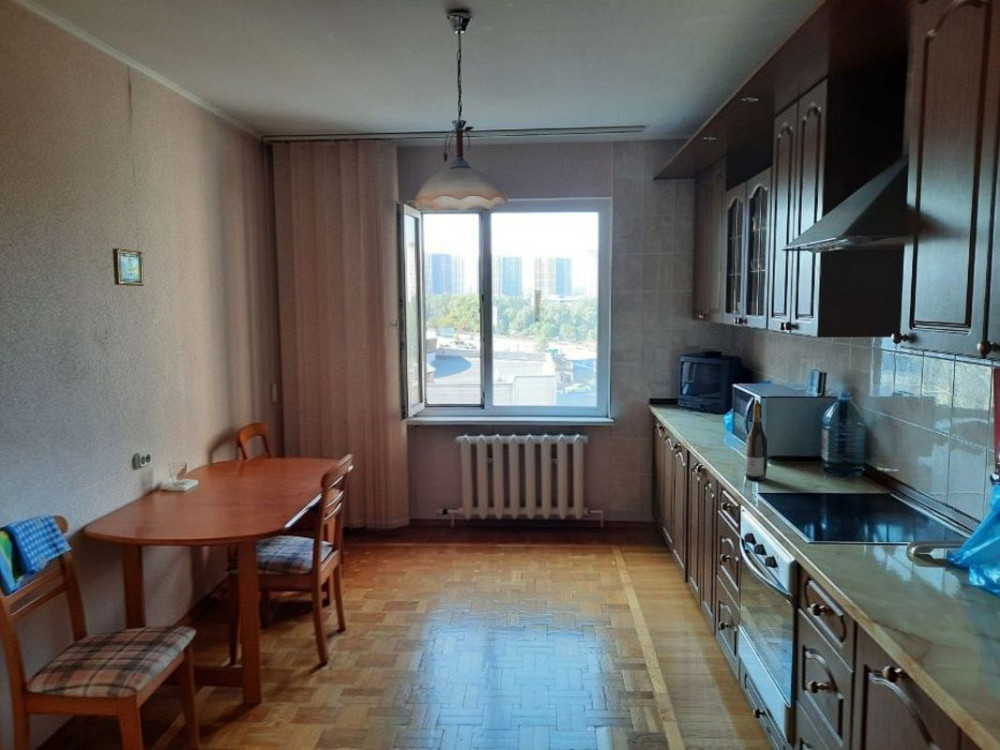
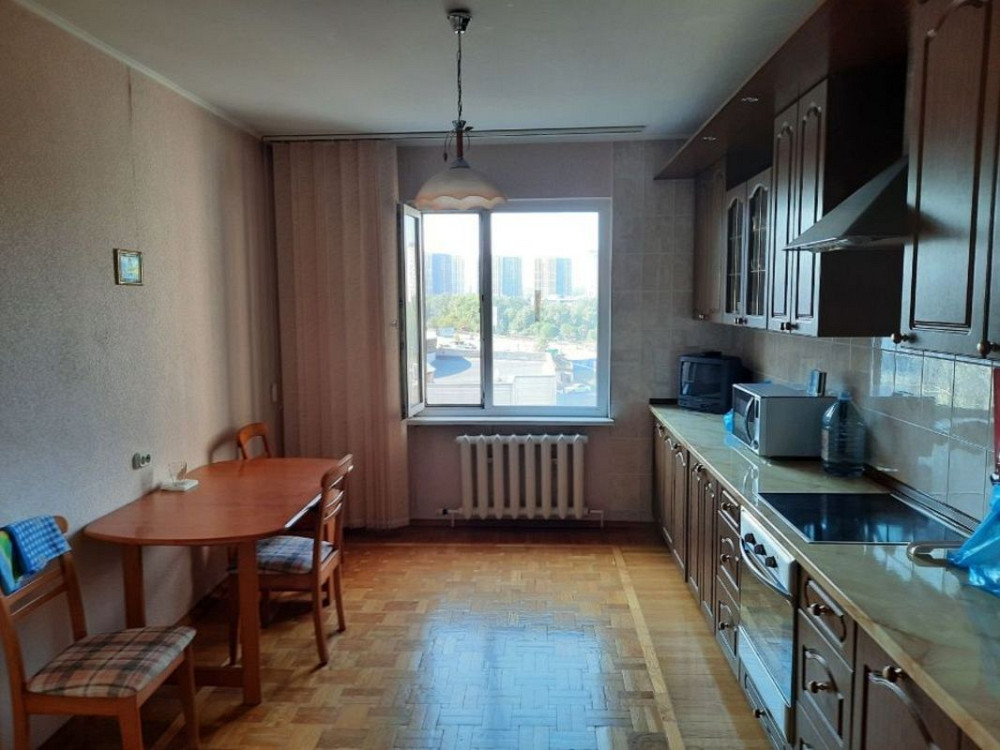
- wine bottle [744,402,768,481]
